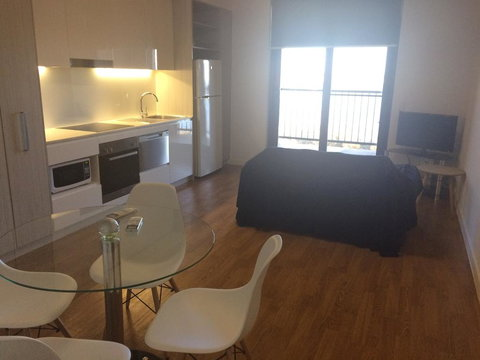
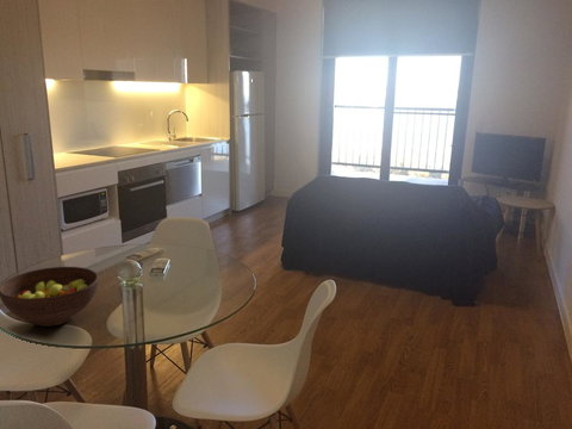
+ fruit bowl [0,266,100,328]
